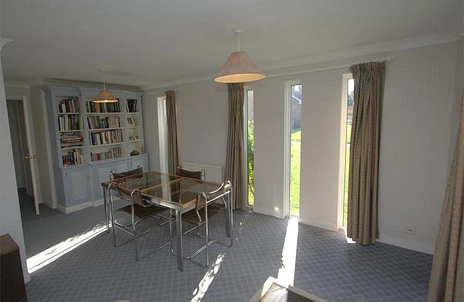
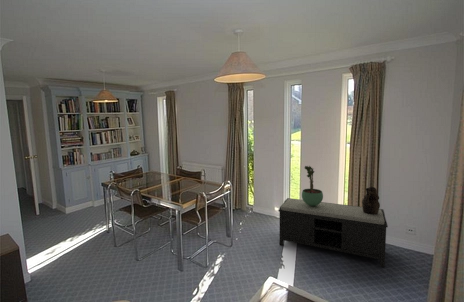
+ potted plant [301,165,324,206]
+ ceramic vessel [361,186,381,214]
+ bench [278,197,389,268]
